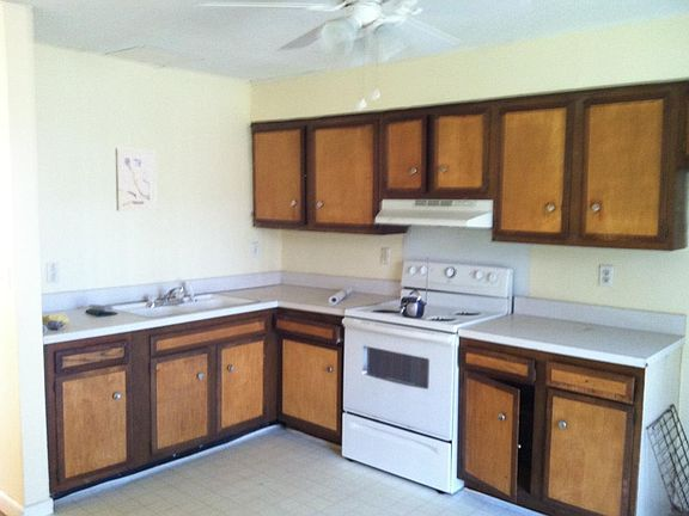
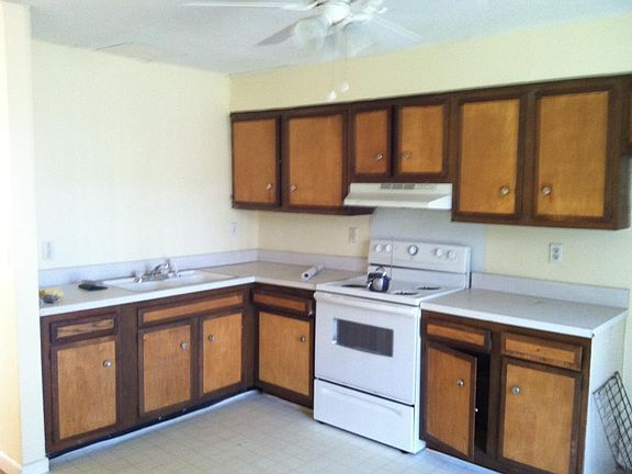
- wall art [115,147,158,213]
